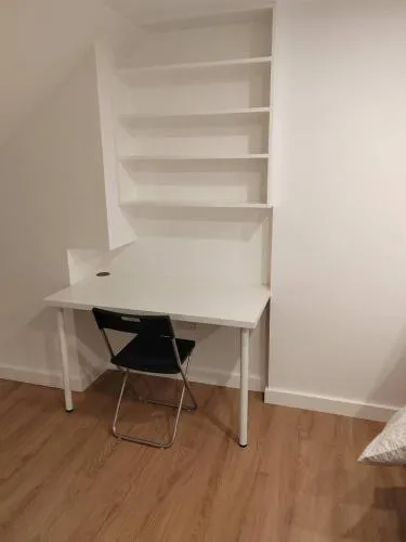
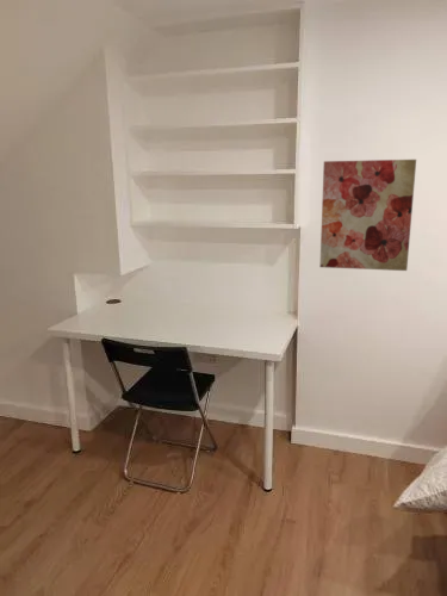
+ wall art [318,159,417,272]
